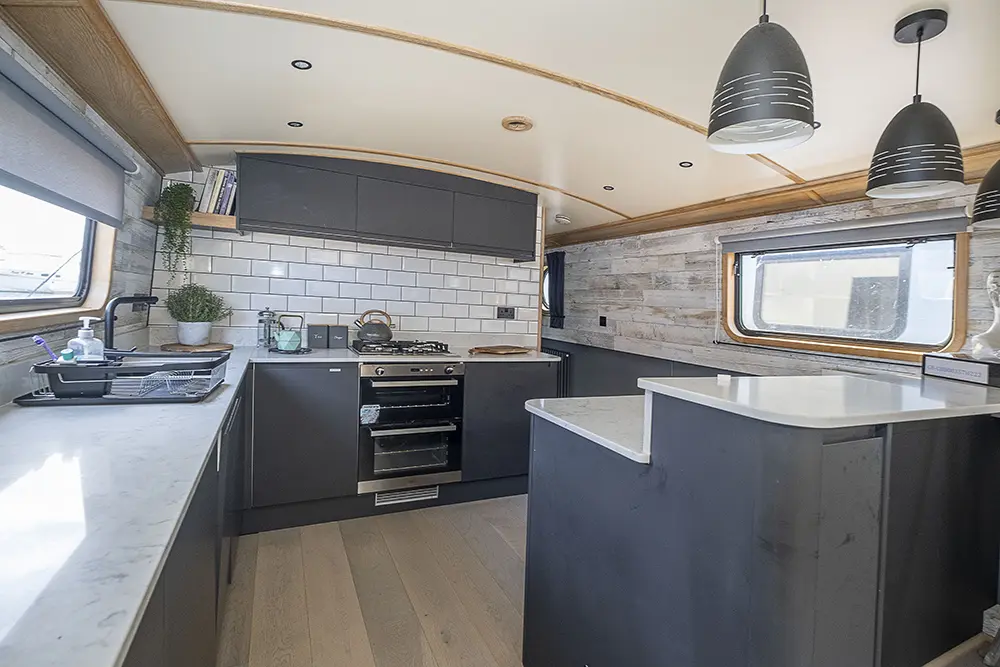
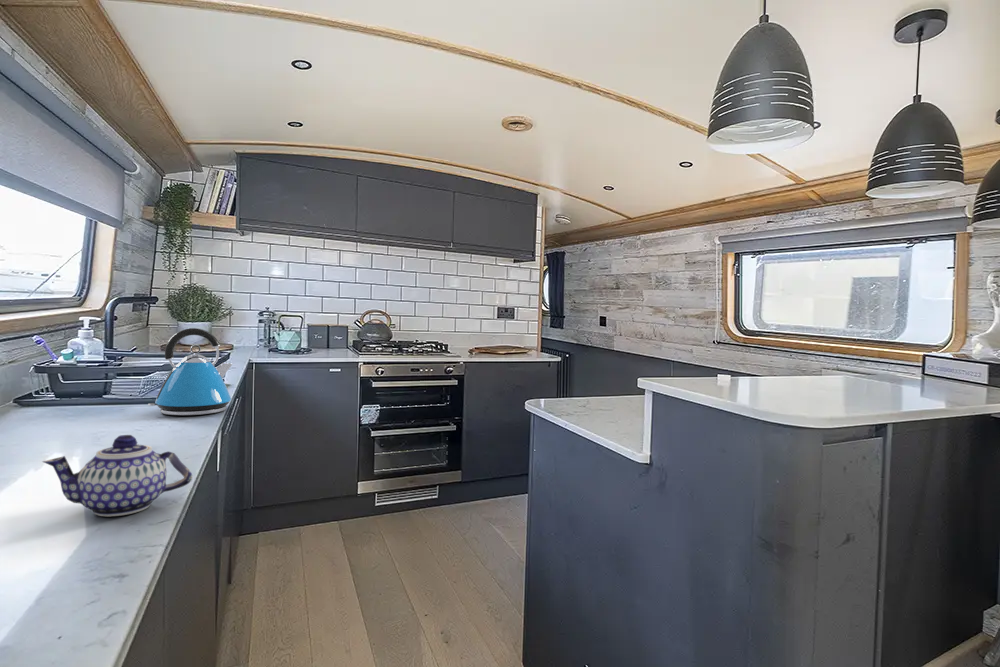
+ teapot [41,434,193,517]
+ kettle [147,327,233,416]
